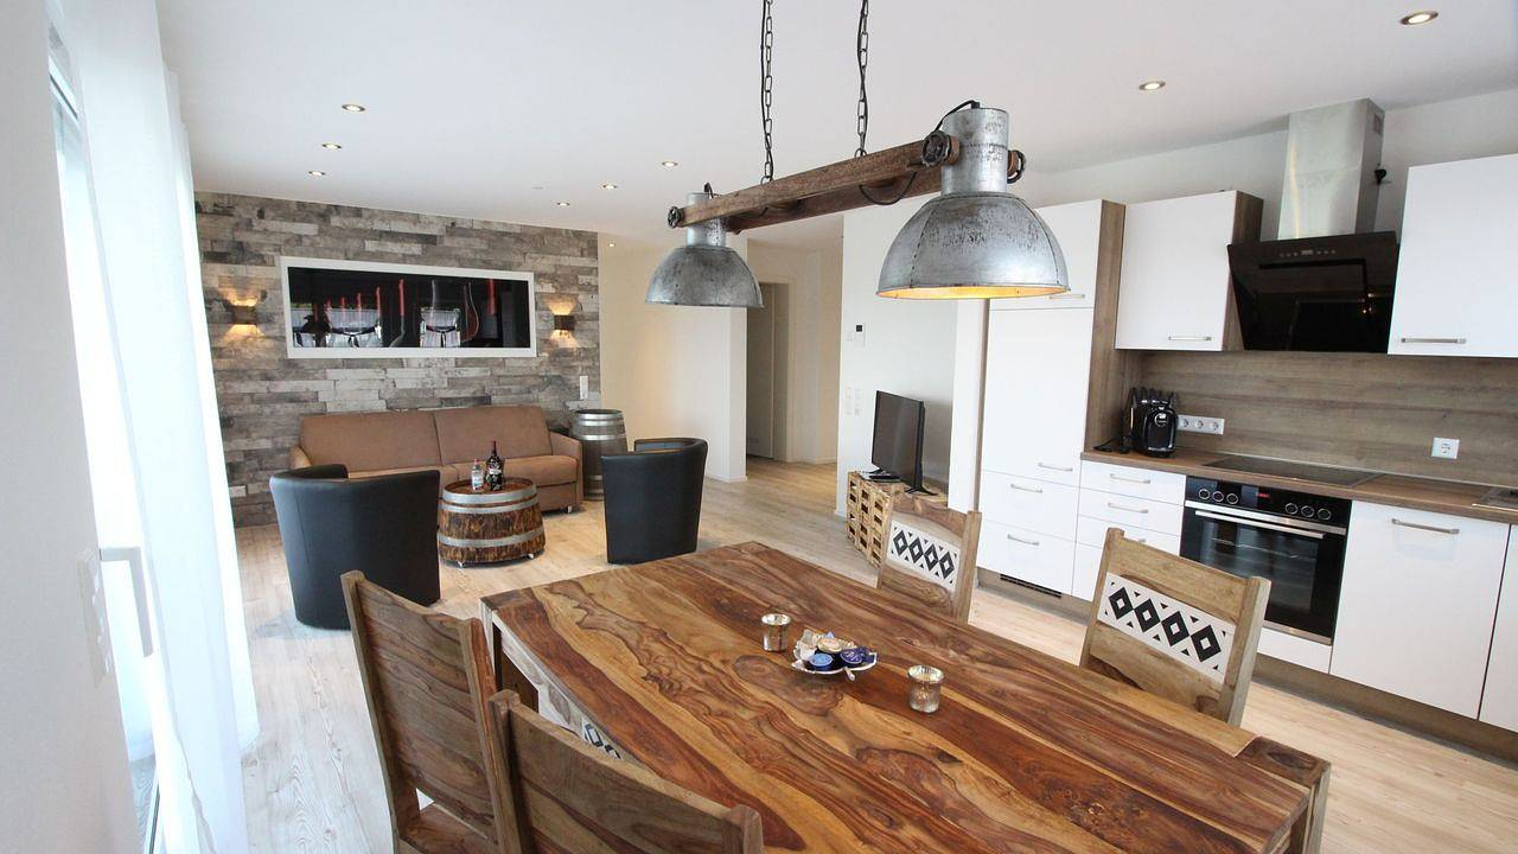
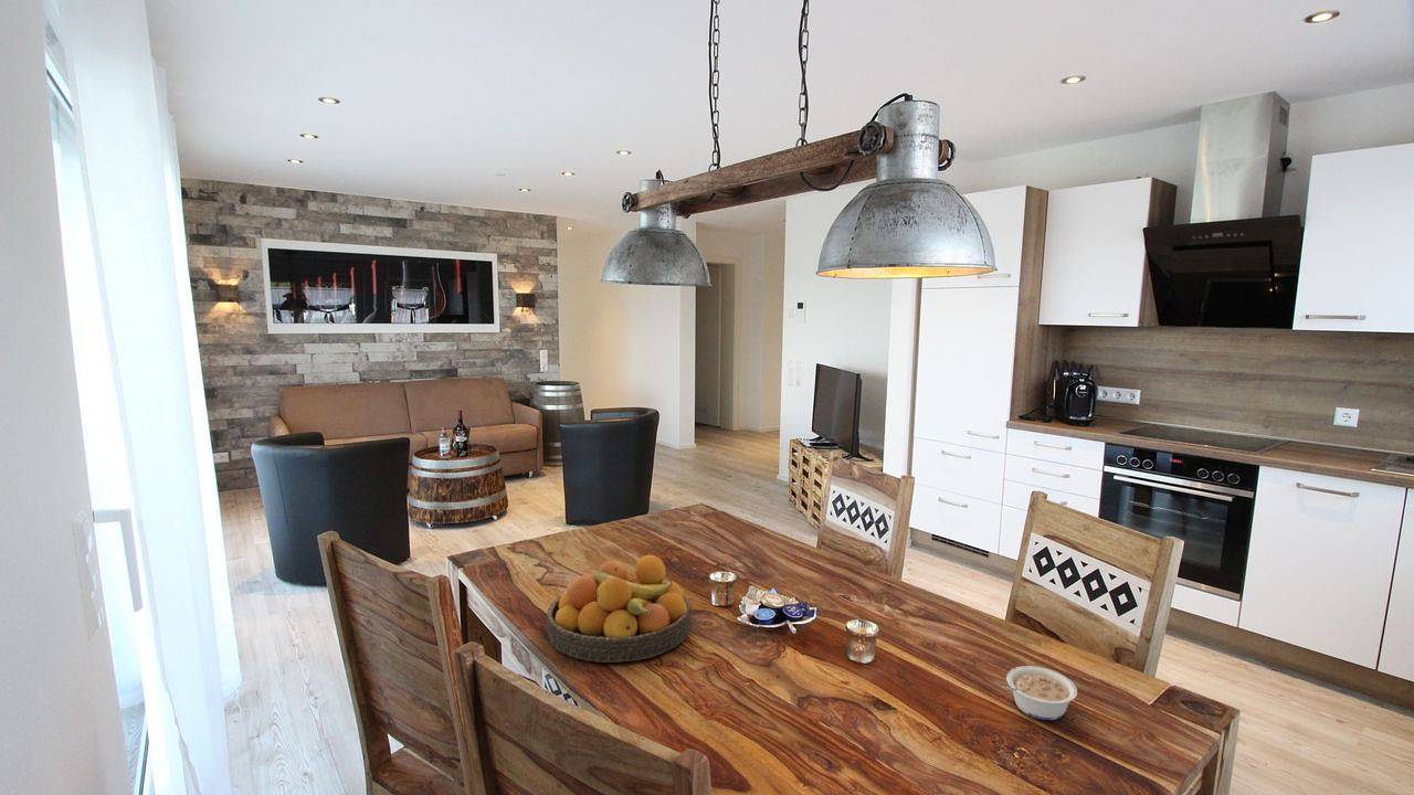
+ fruit bowl [546,554,693,664]
+ legume [1001,665,1078,721]
